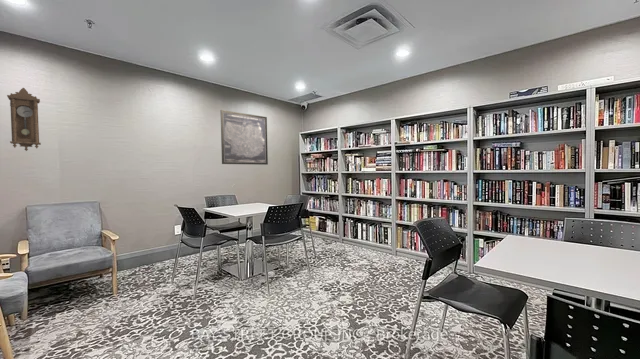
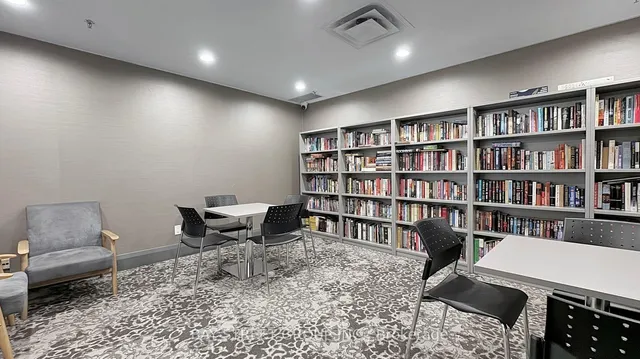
- pendulum clock [6,87,42,152]
- wall art [220,109,269,166]
